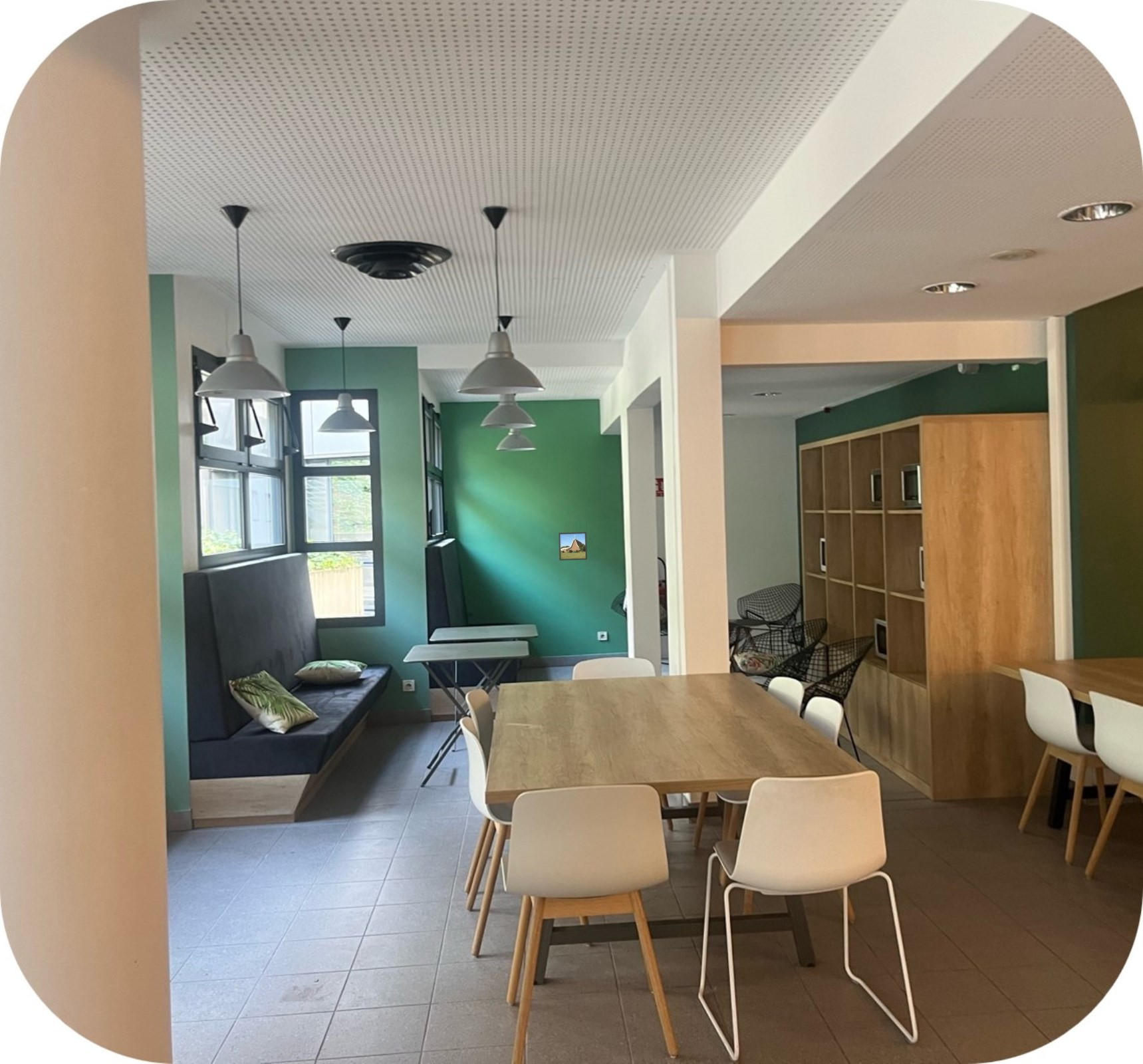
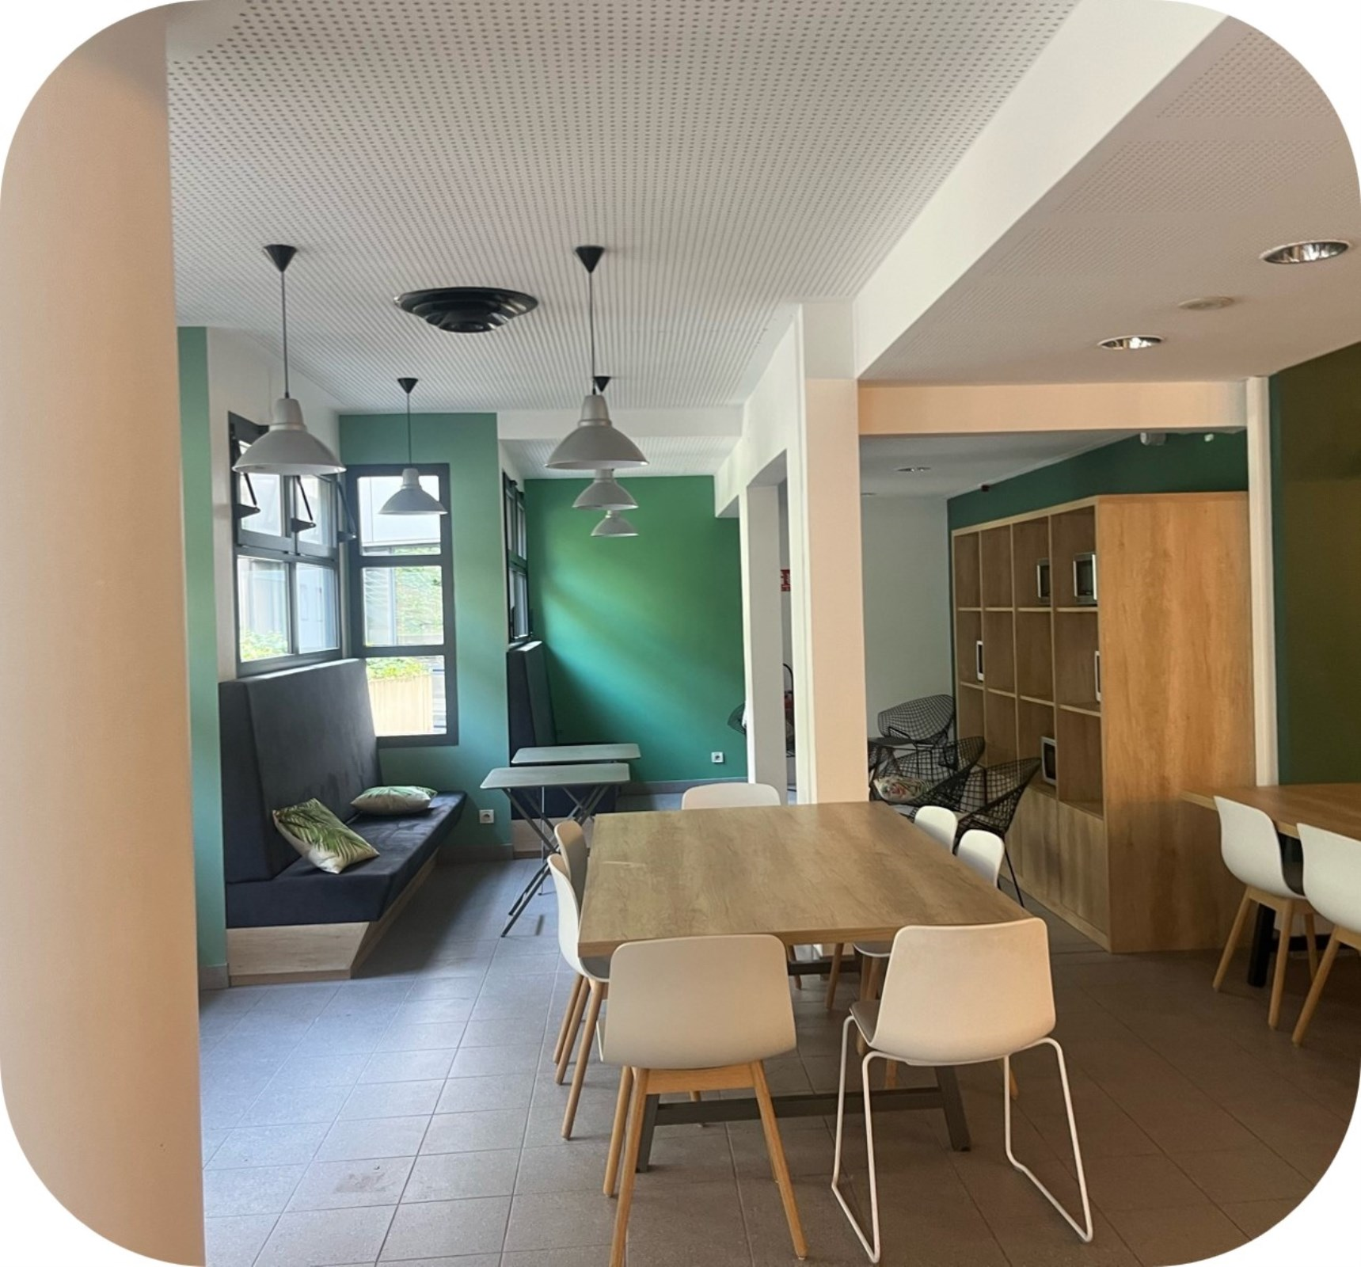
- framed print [558,531,588,561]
